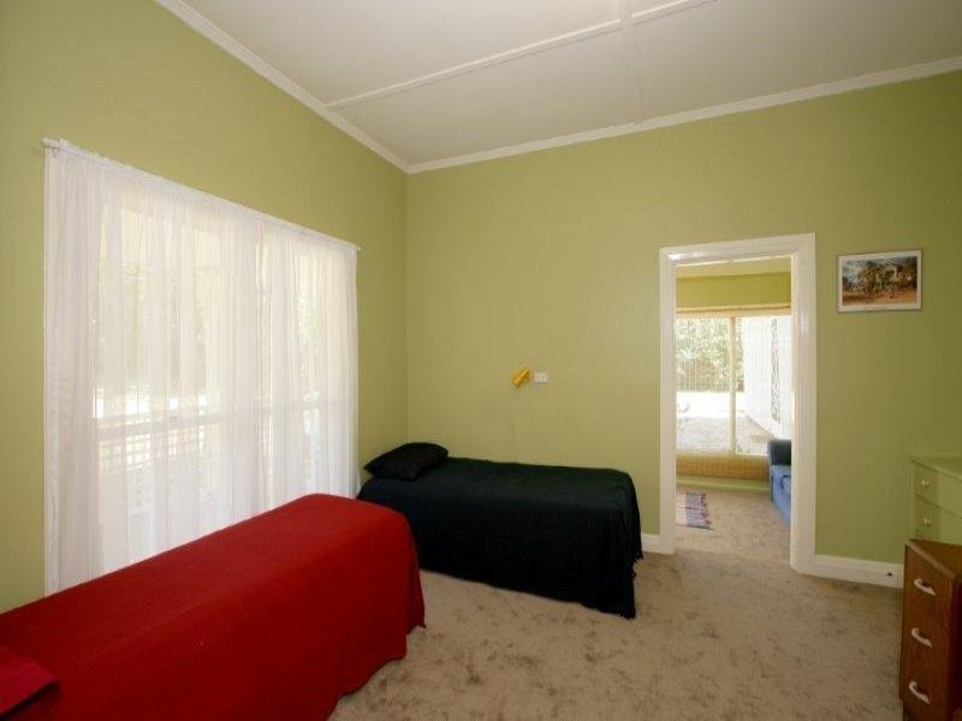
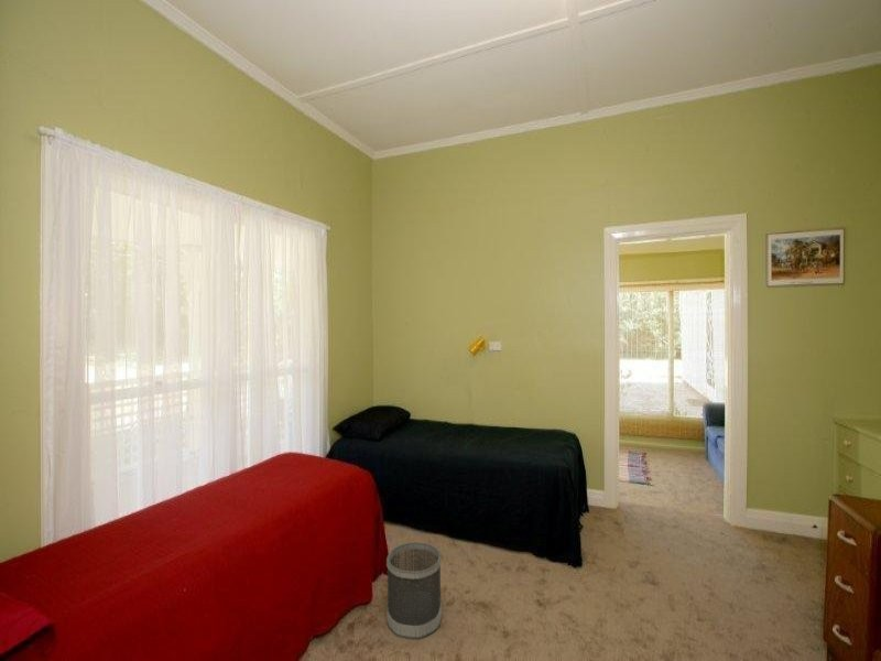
+ wastebasket [385,541,443,640]
